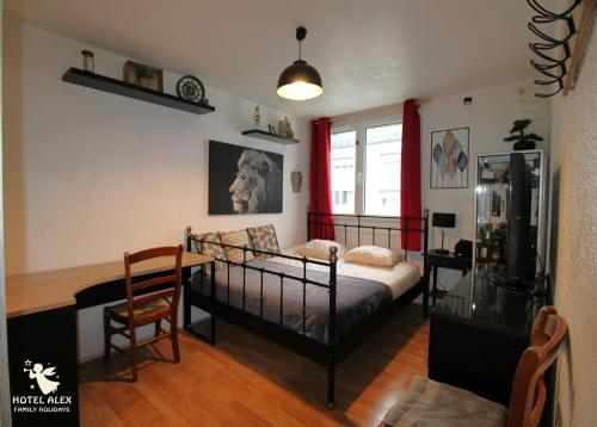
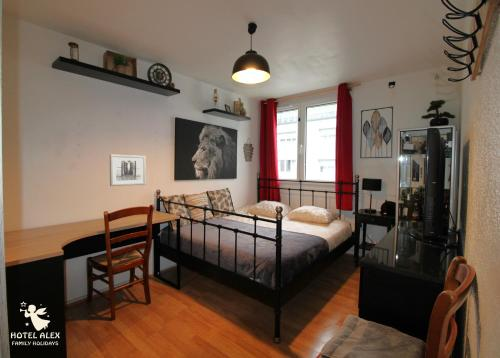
+ wall art [109,154,147,187]
